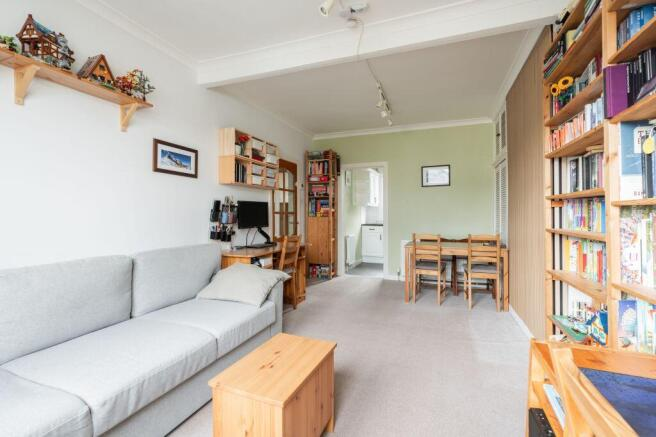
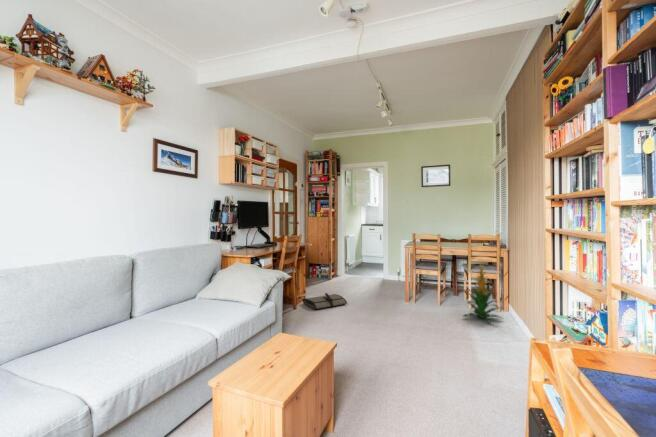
+ indoor plant [461,263,504,324]
+ tool roll [301,292,348,310]
